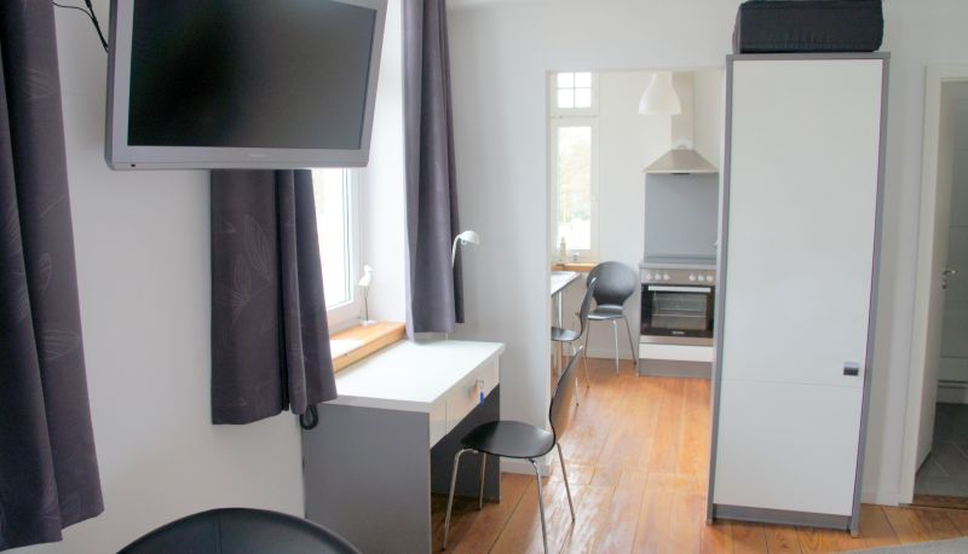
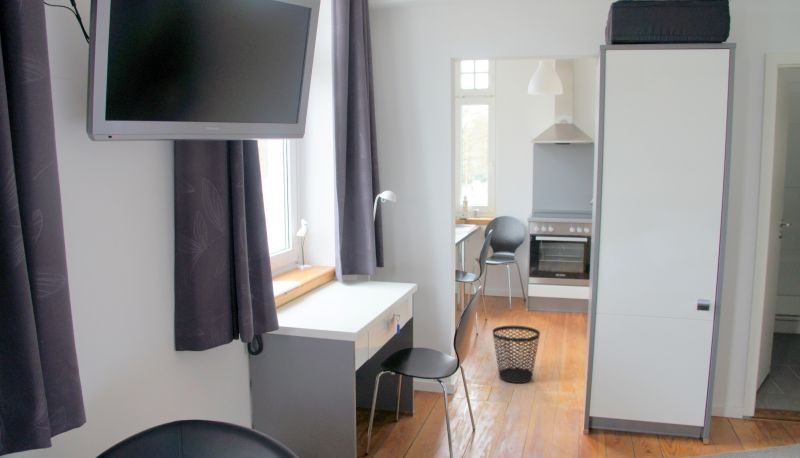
+ wastebasket [492,325,541,384]
